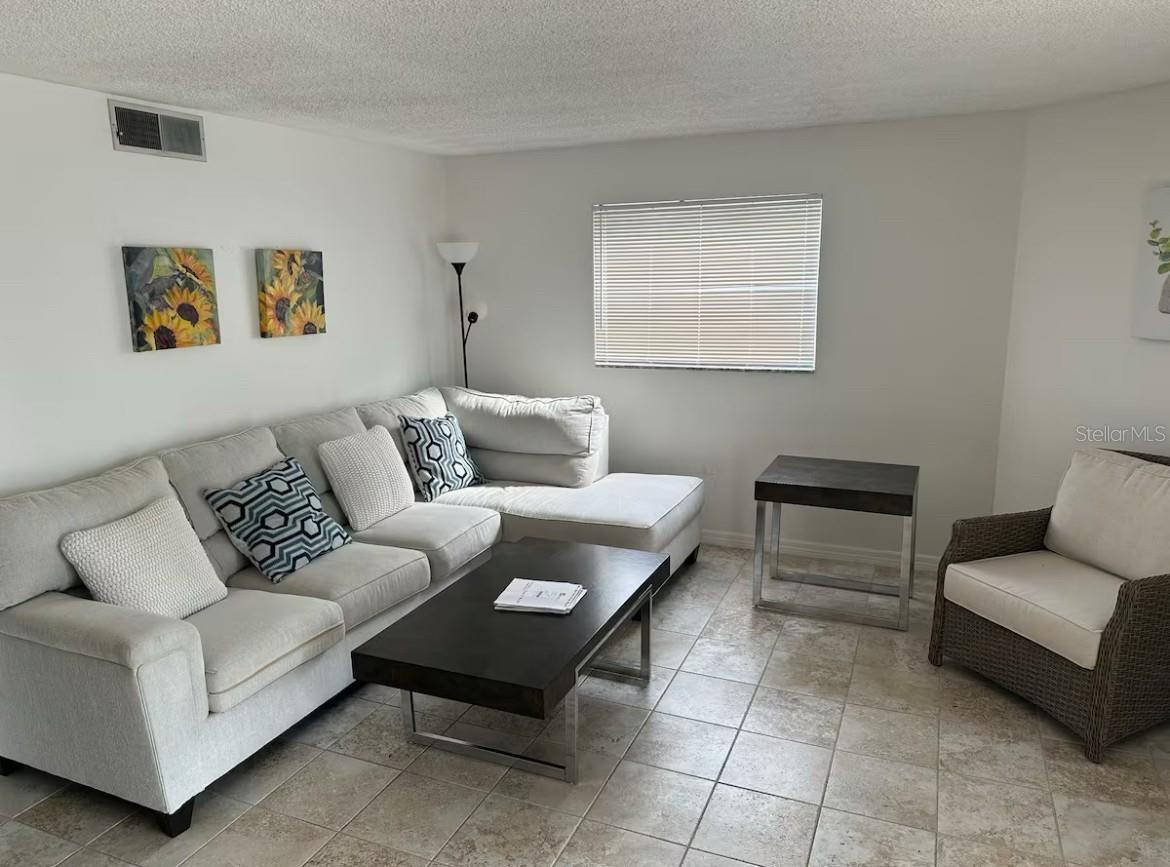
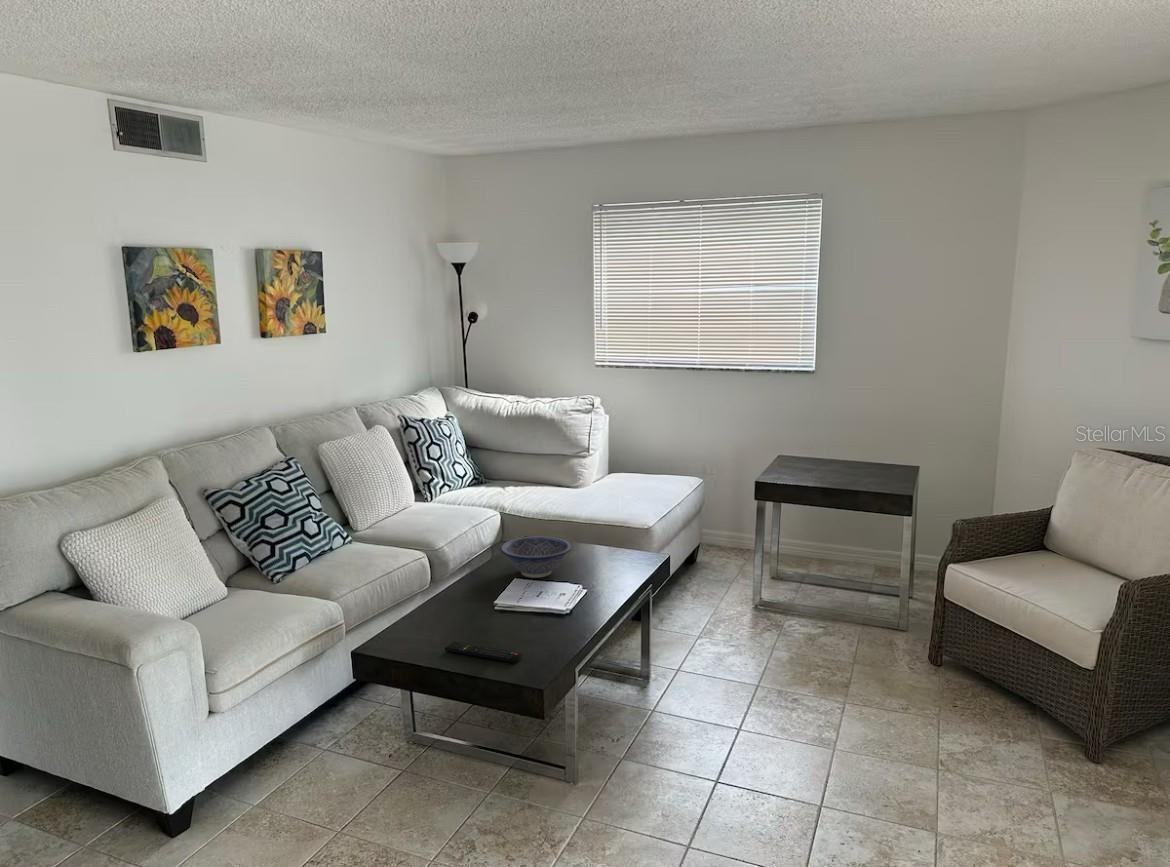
+ decorative bowl [499,535,573,579]
+ remote control [444,641,522,664]
